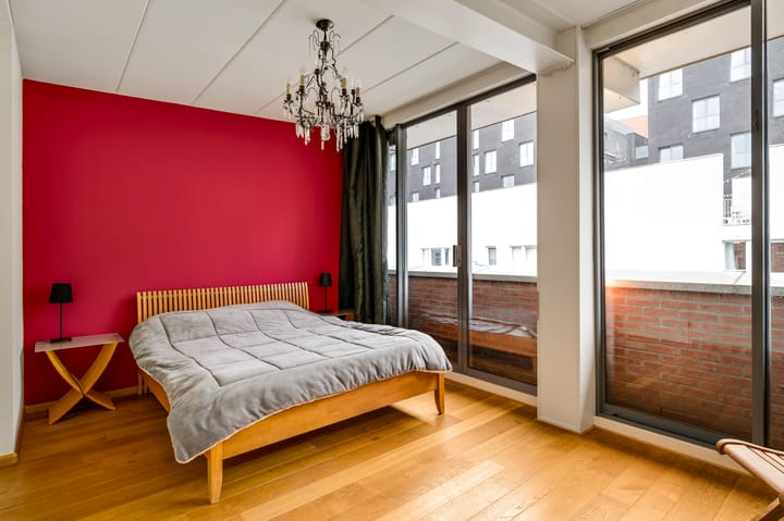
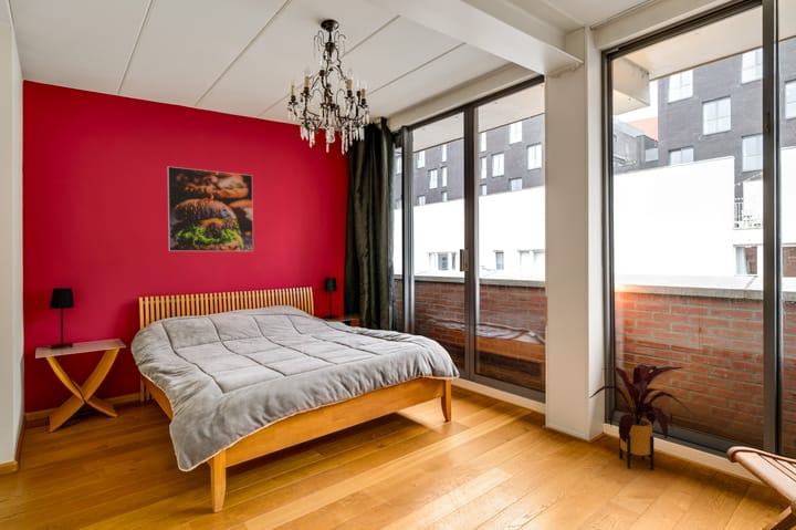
+ house plant [588,363,693,470]
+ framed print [167,166,254,252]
